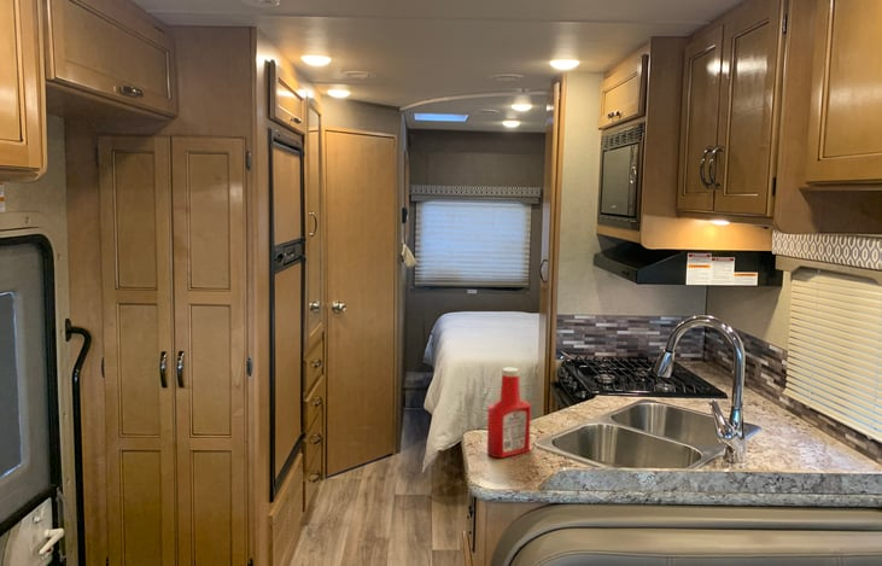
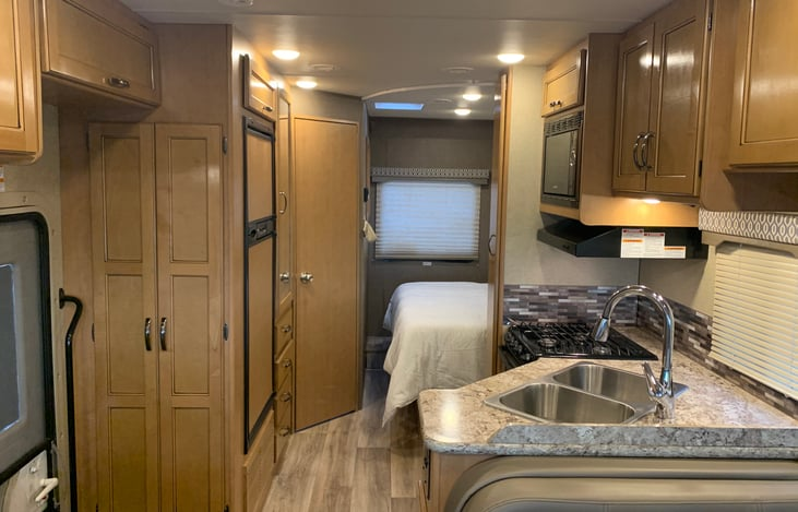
- soap bottle [486,367,532,459]
